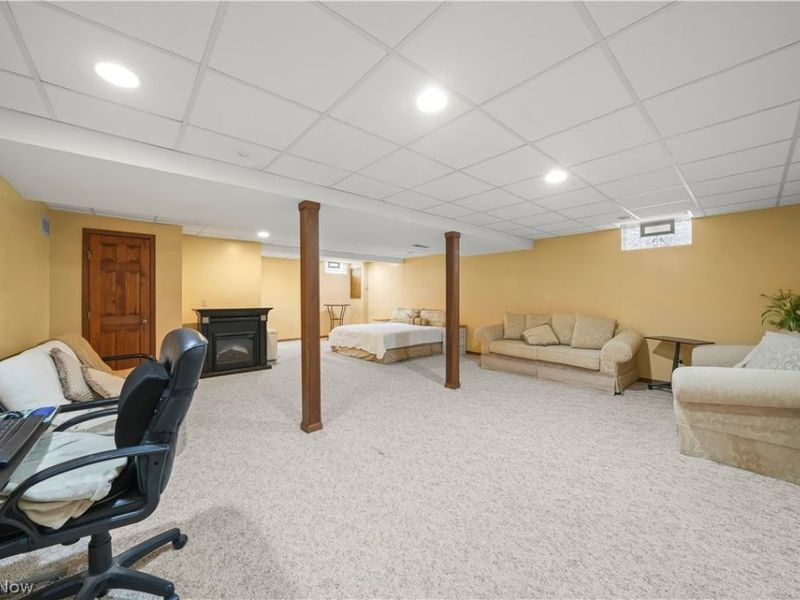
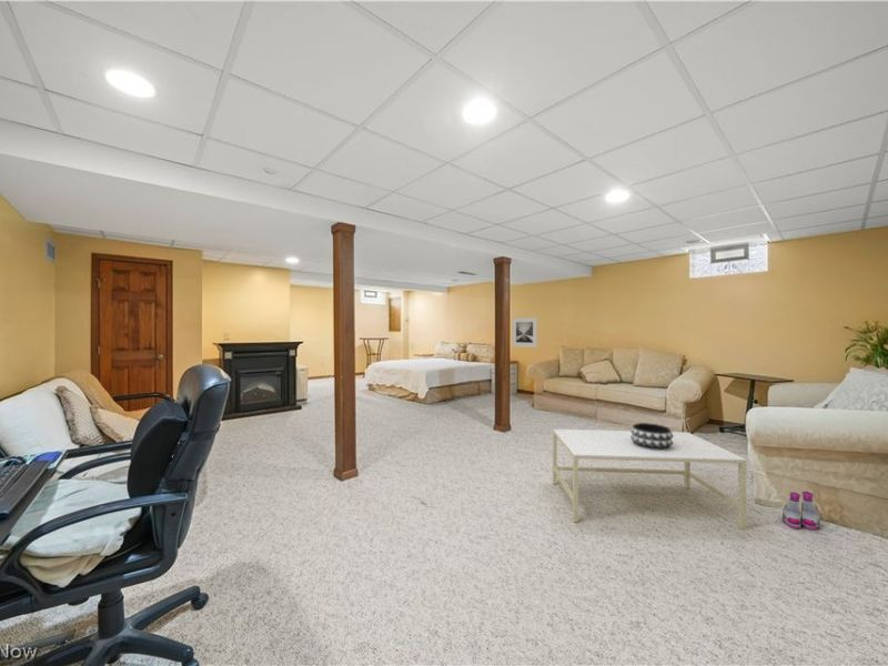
+ boots [781,491,821,531]
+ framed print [512,316,538,349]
+ decorative bowl [629,422,674,451]
+ coffee table [552,428,748,531]
